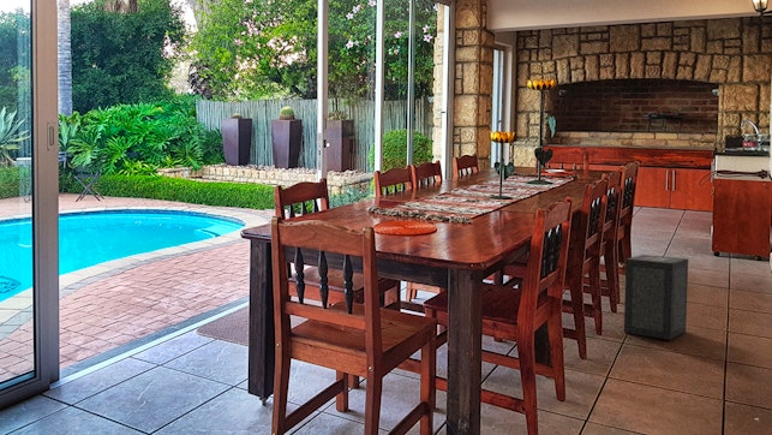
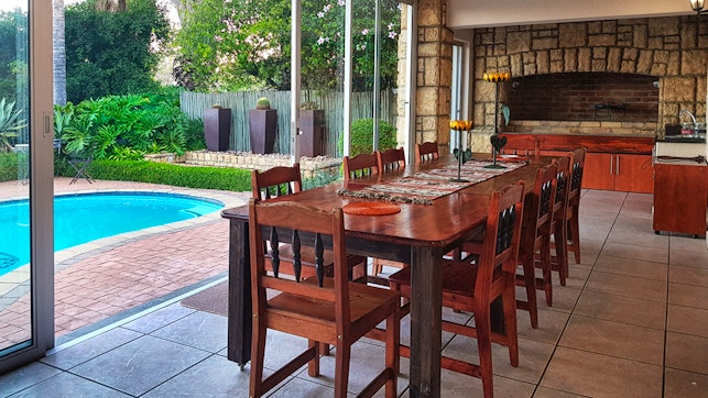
- speaker [623,254,689,341]
